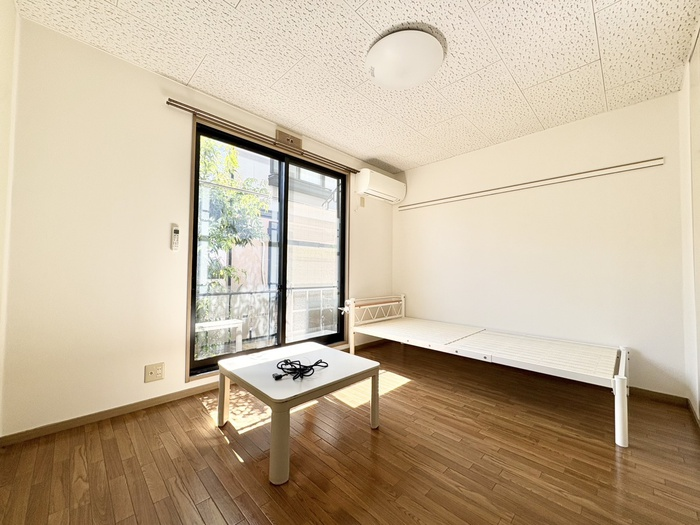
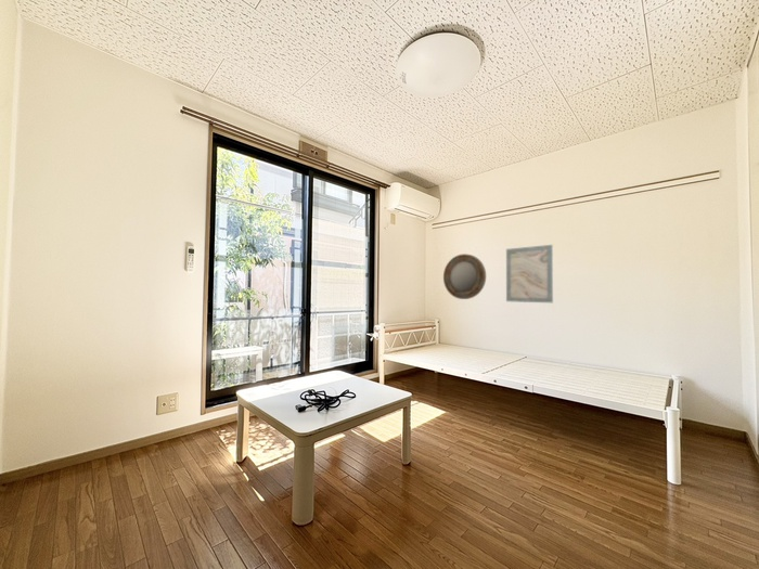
+ home mirror [442,253,487,300]
+ wall art [505,244,554,303]
